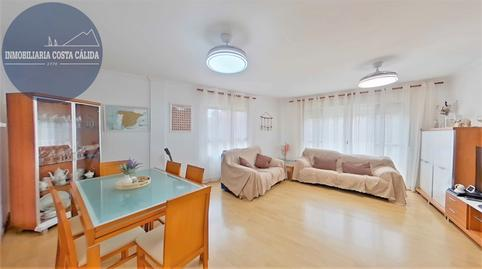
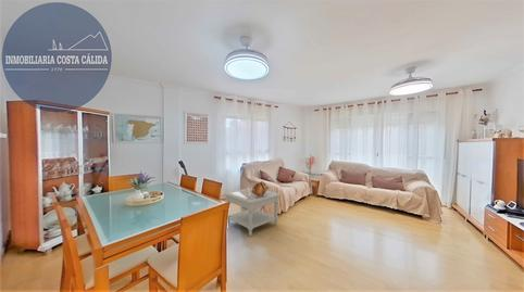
+ decorative urn [246,180,270,199]
+ side table [223,187,282,238]
